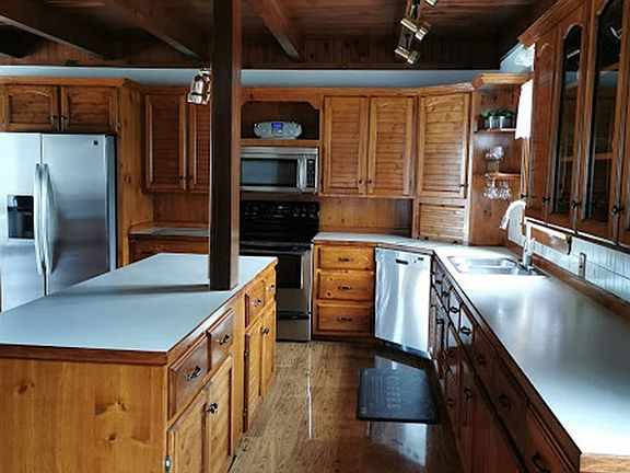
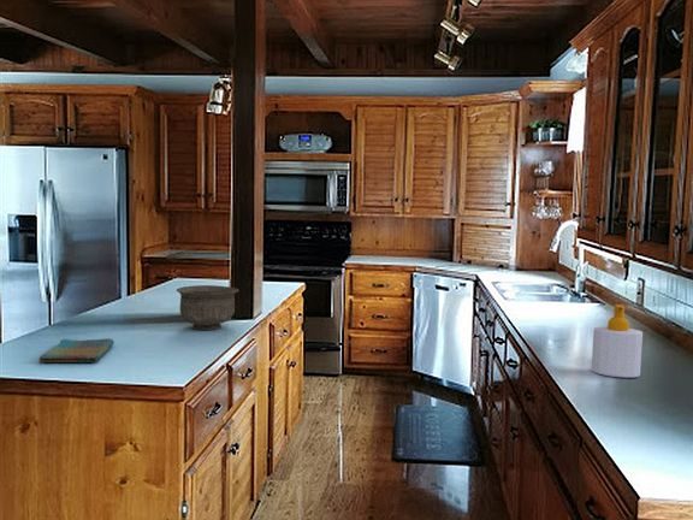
+ bowl [176,284,239,331]
+ soap bottle [591,303,644,379]
+ dish towel [38,337,116,364]
